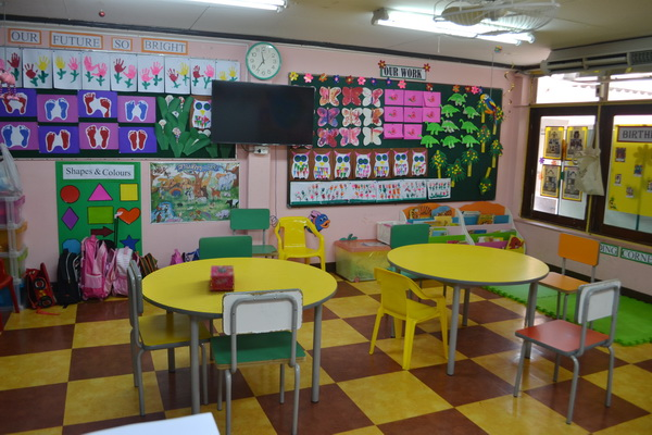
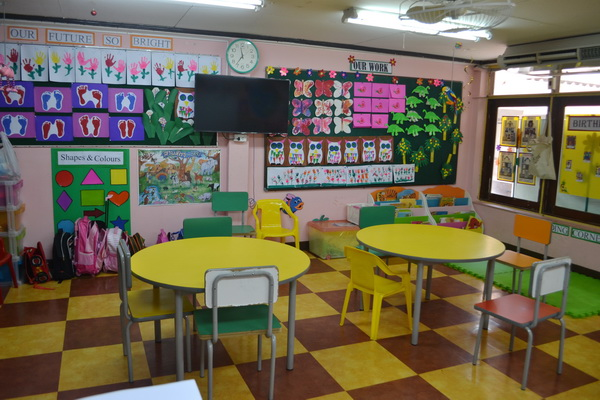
- tissue box [210,264,236,291]
